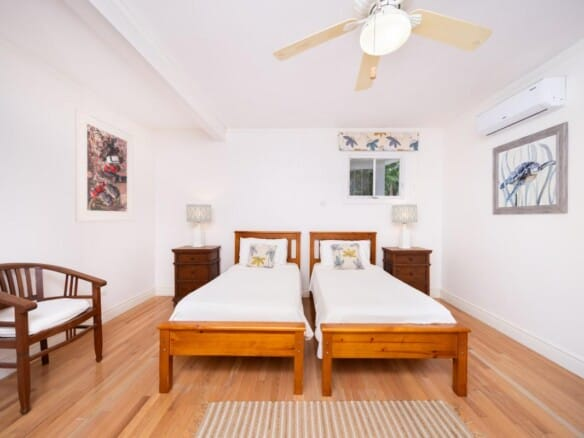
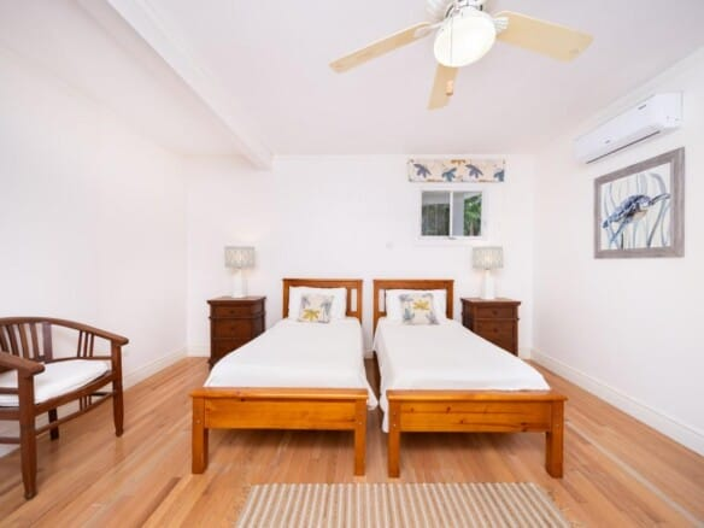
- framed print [74,106,135,223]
